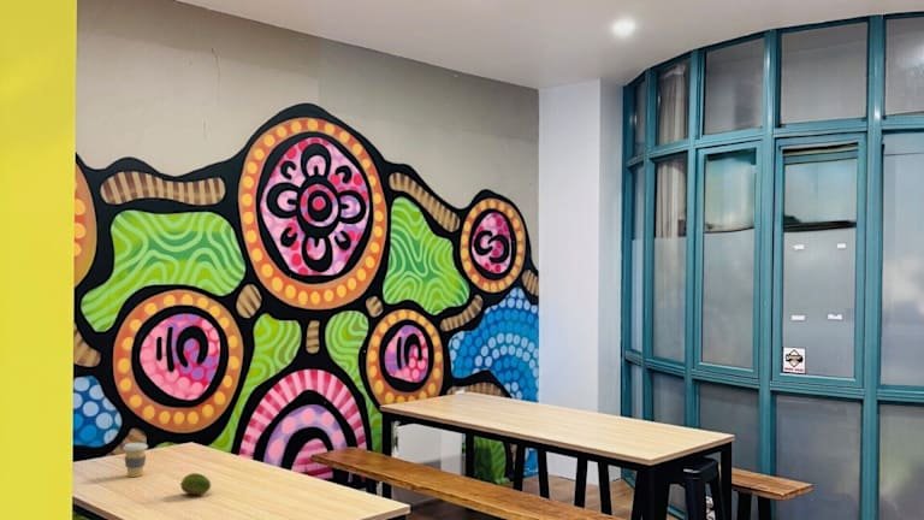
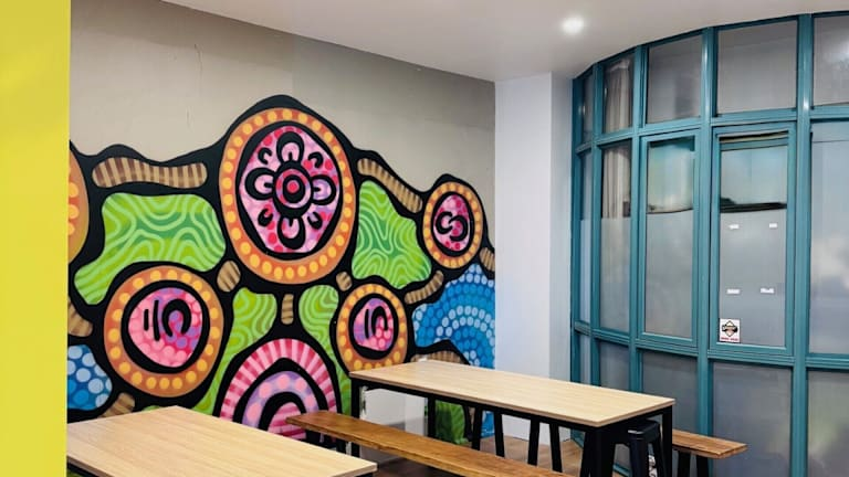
- coffee cup [122,442,149,478]
- fruit [179,472,212,496]
